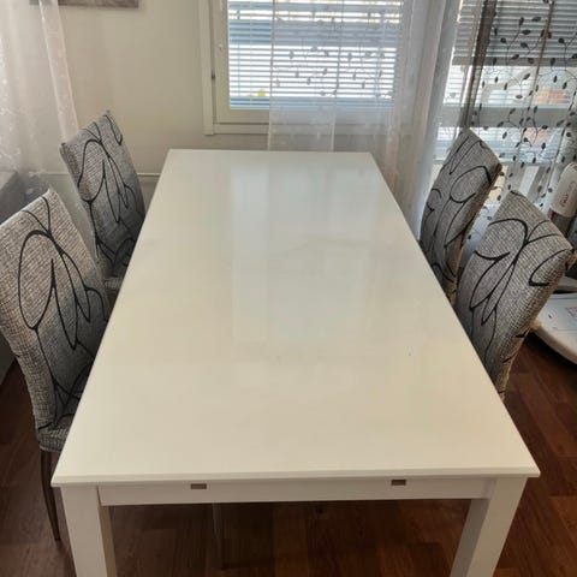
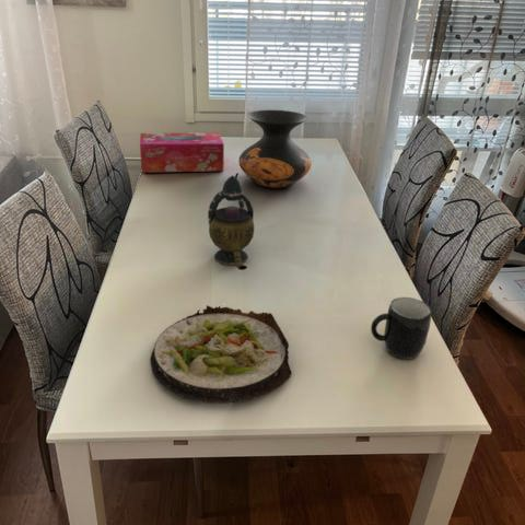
+ teapot [207,172,255,271]
+ vase [237,109,313,189]
+ salad plate [149,304,293,405]
+ tissue box [139,132,225,174]
+ mug [370,296,433,361]
